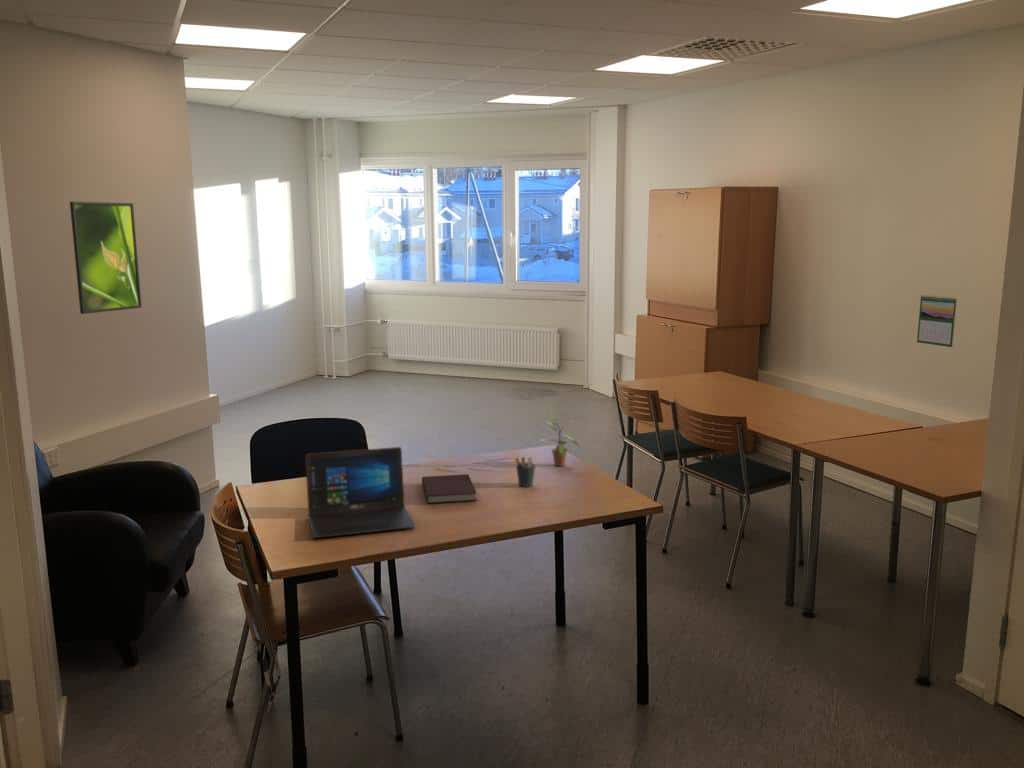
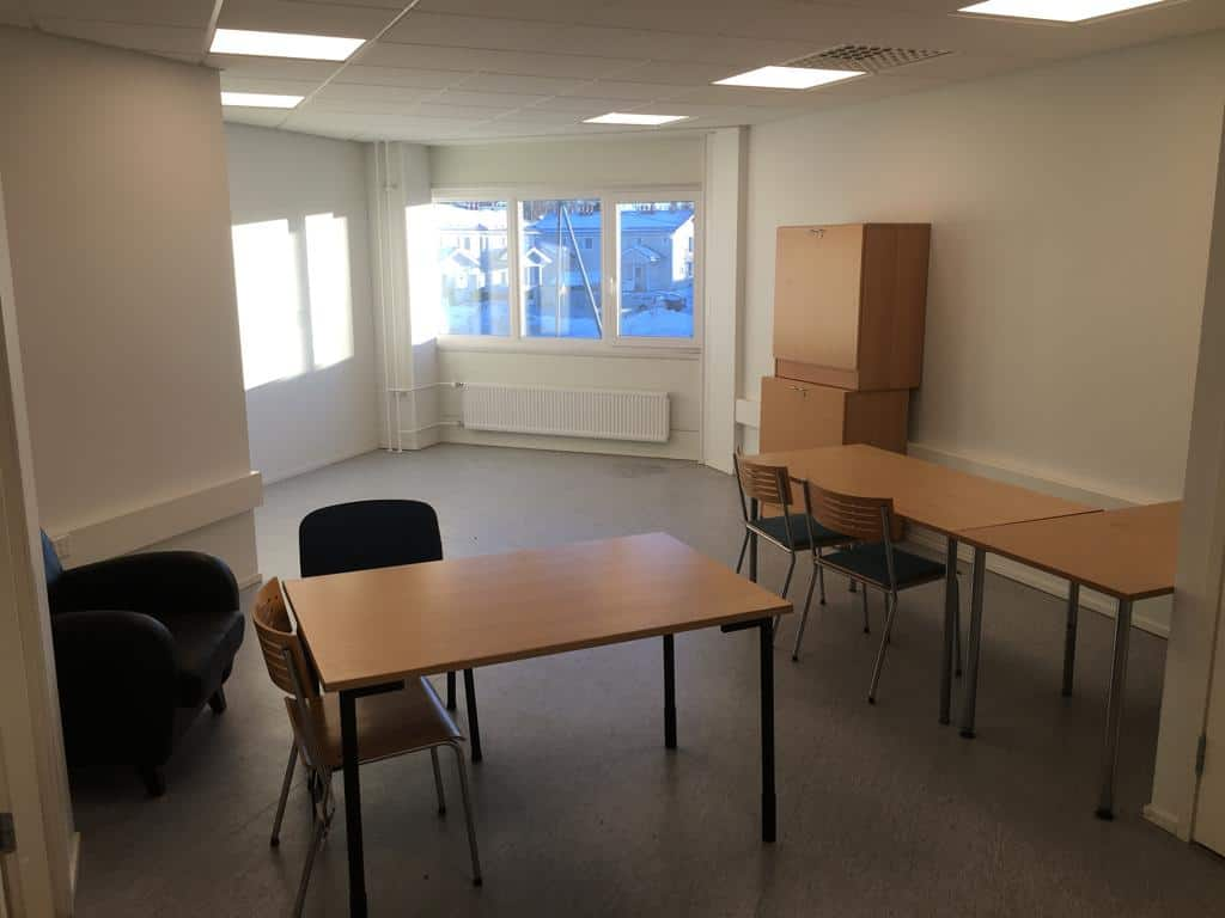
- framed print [69,201,143,315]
- notebook [421,473,477,504]
- potted plant [531,408,580,467]
- calendar [916,294,958,348]
- laptop [304,446,416,539]
- pen holder [514,456,537,488]
